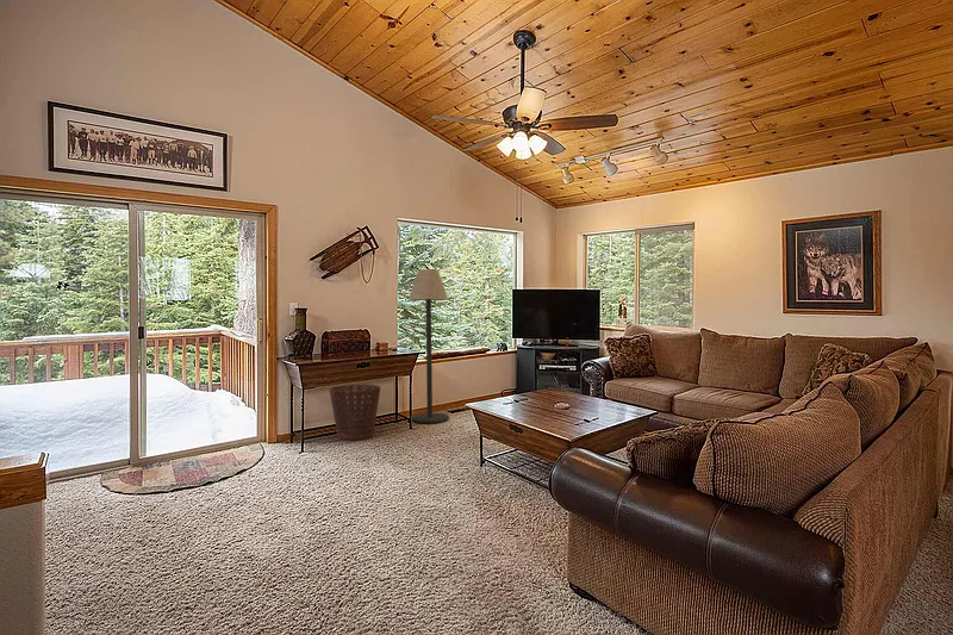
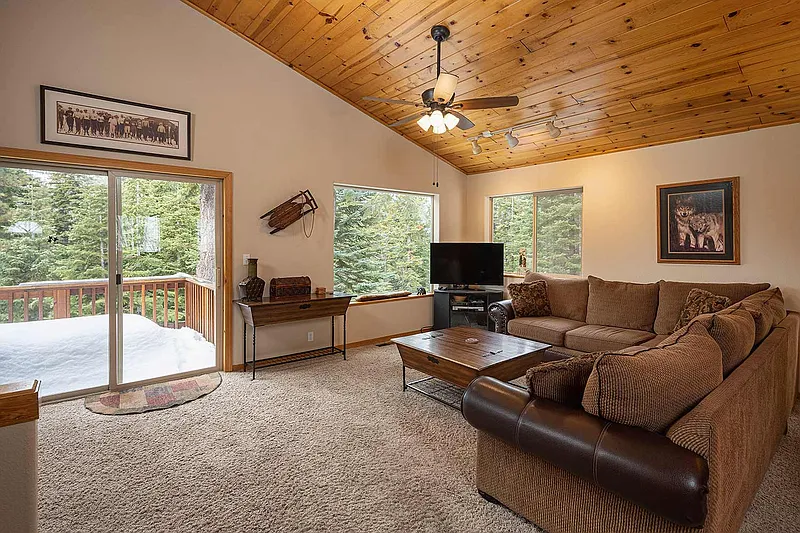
- basket [328,384,381,441]
- floor lamp [407,268,450,424]
